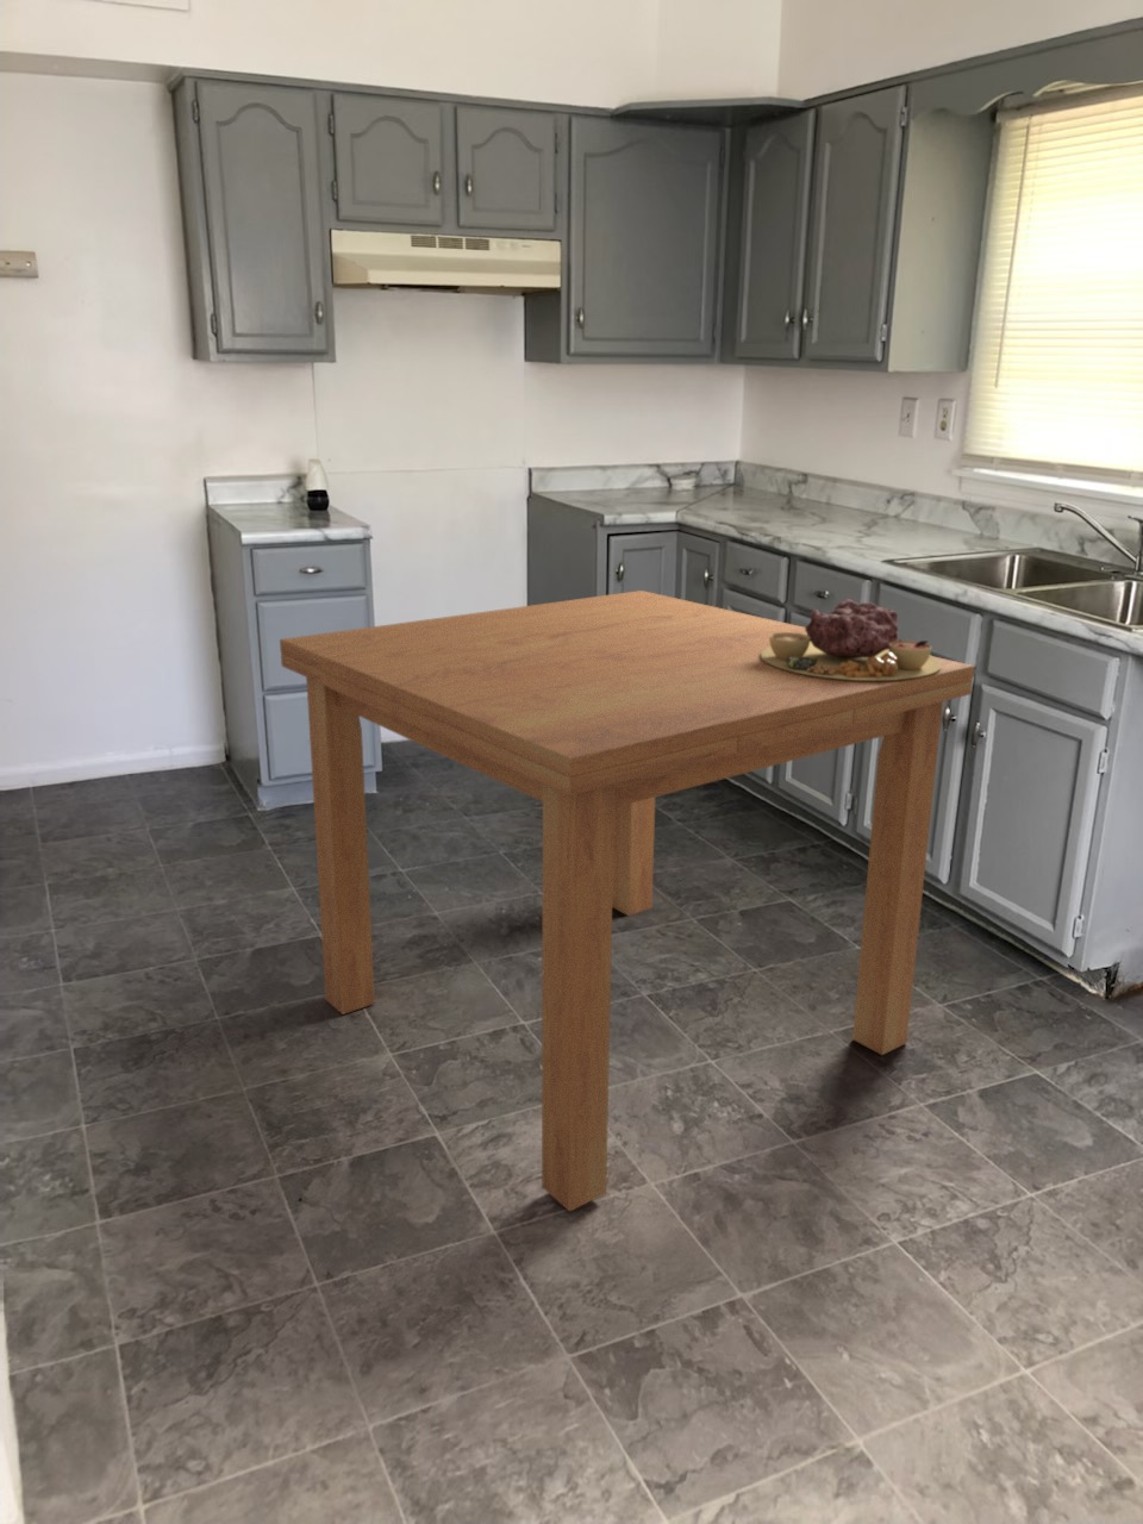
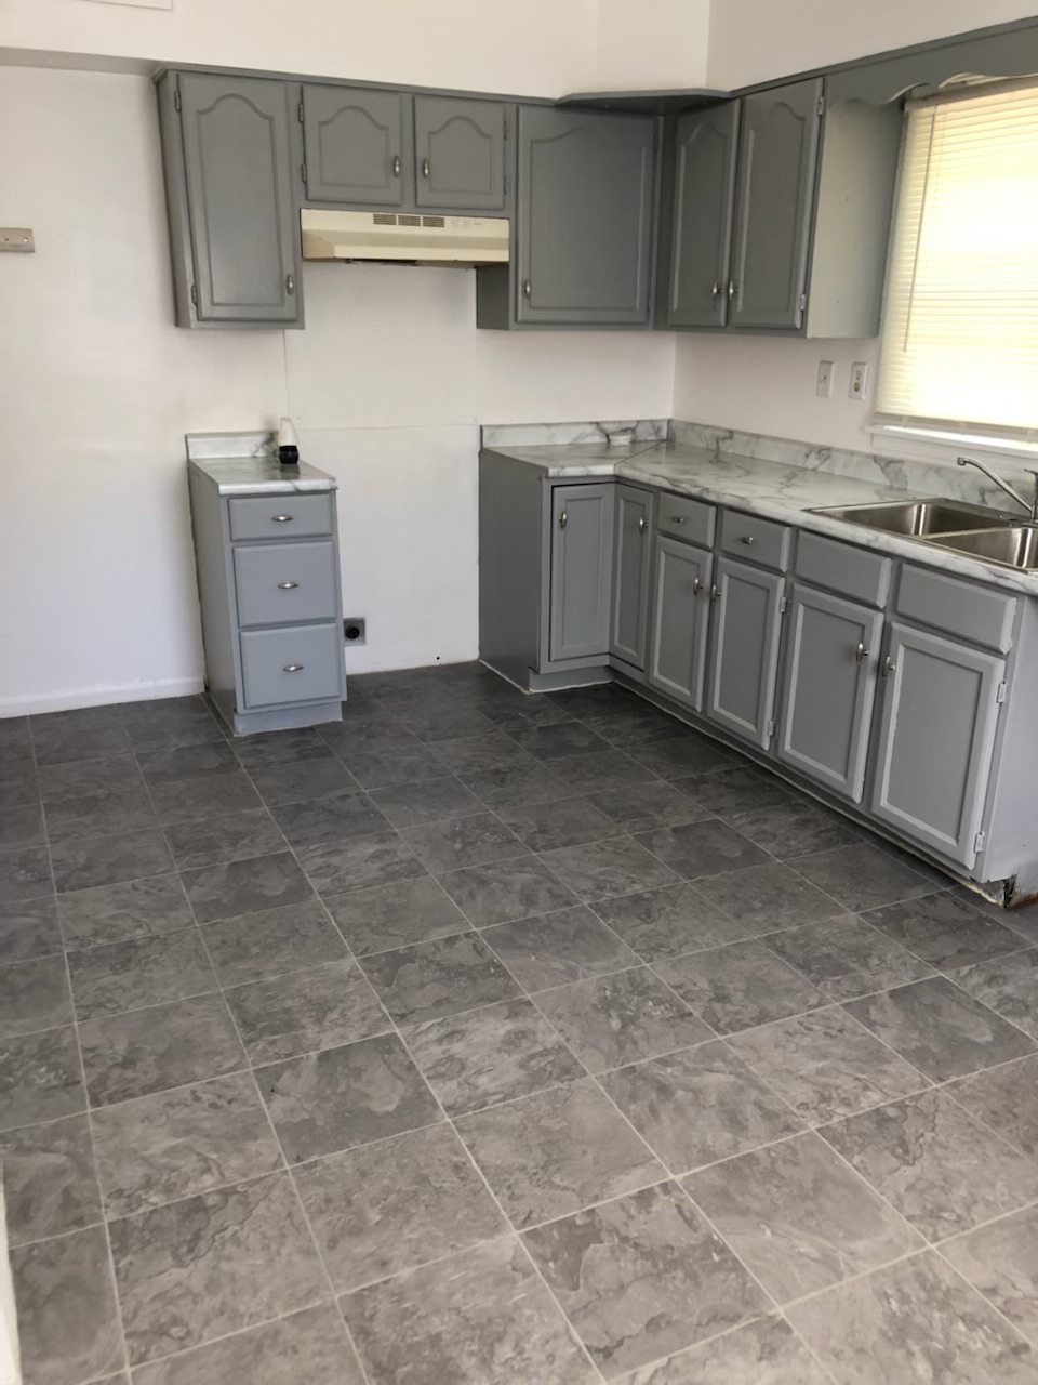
- dining table [279,589,975,1212]
- food plate [761,598,941,680]
